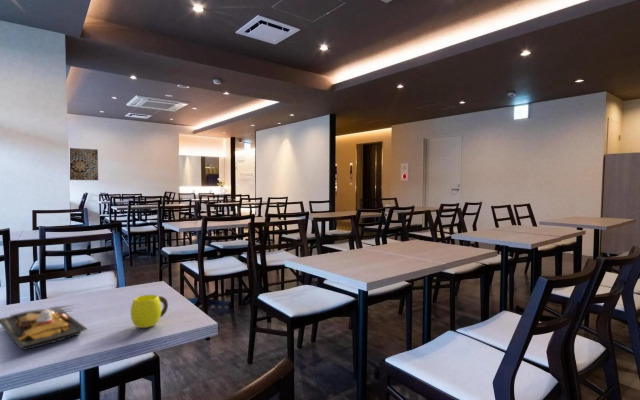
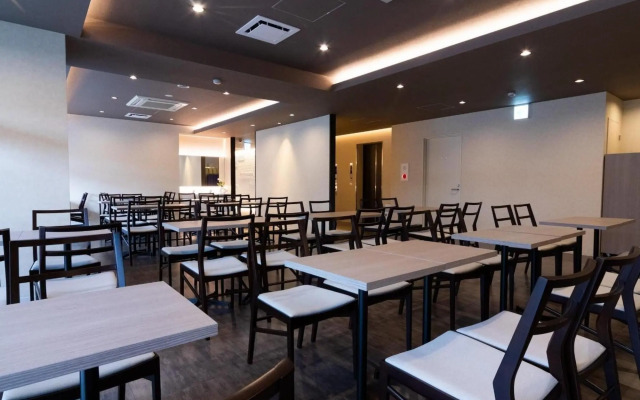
- wall art [69,147,99,181]
- cup [130,294,169,329]
- plate [0,304,89,351]
